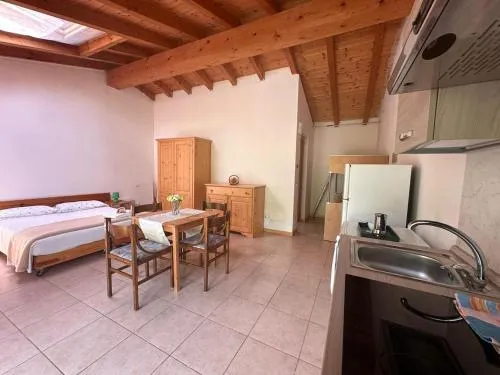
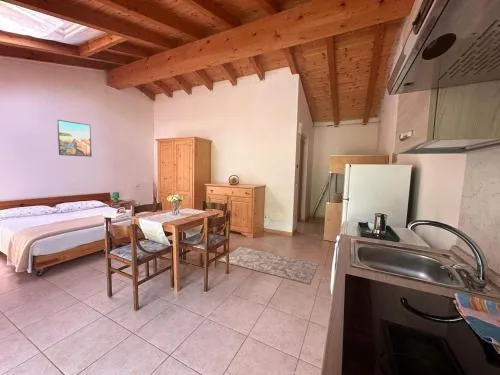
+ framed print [56,119,93,158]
+ rug [217,246,320,285]
